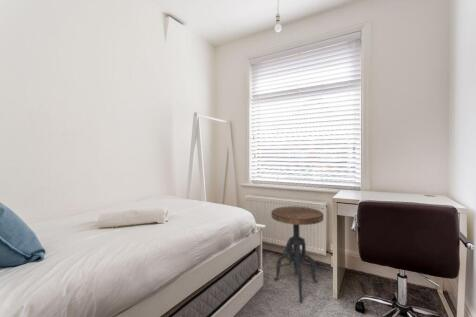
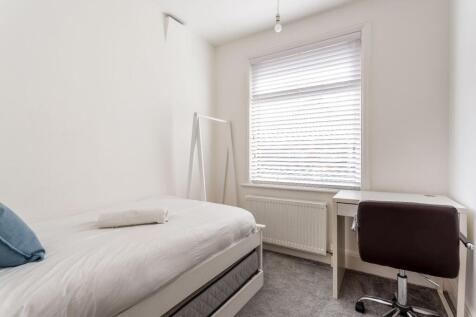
- side table [270,205,324,304]
